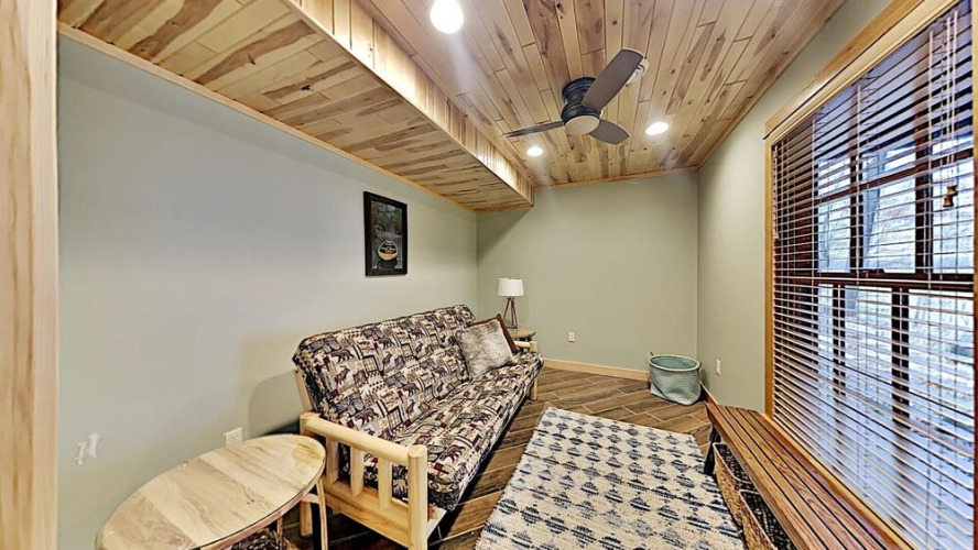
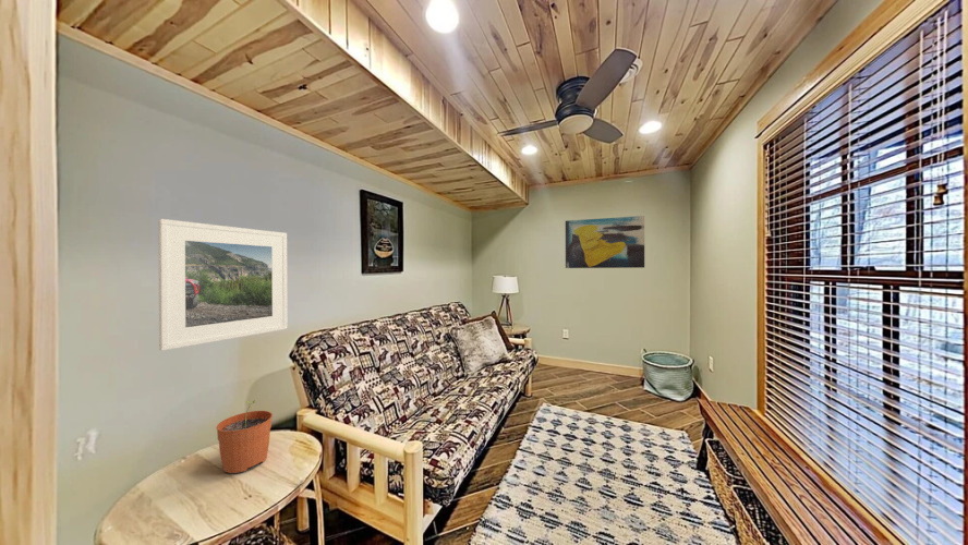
+ plant pot [216,400,274,474]
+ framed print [157,218,289,351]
+ wall art [565,215,645,269]
